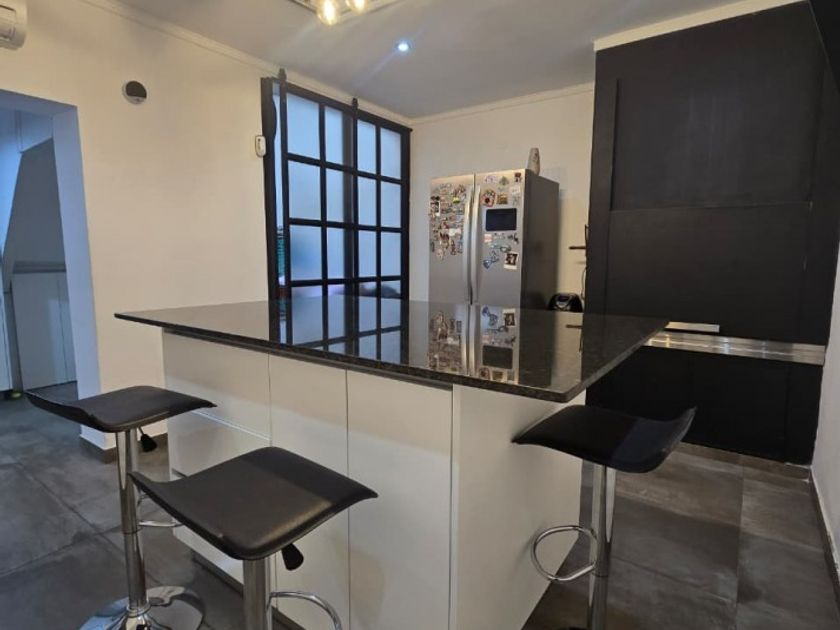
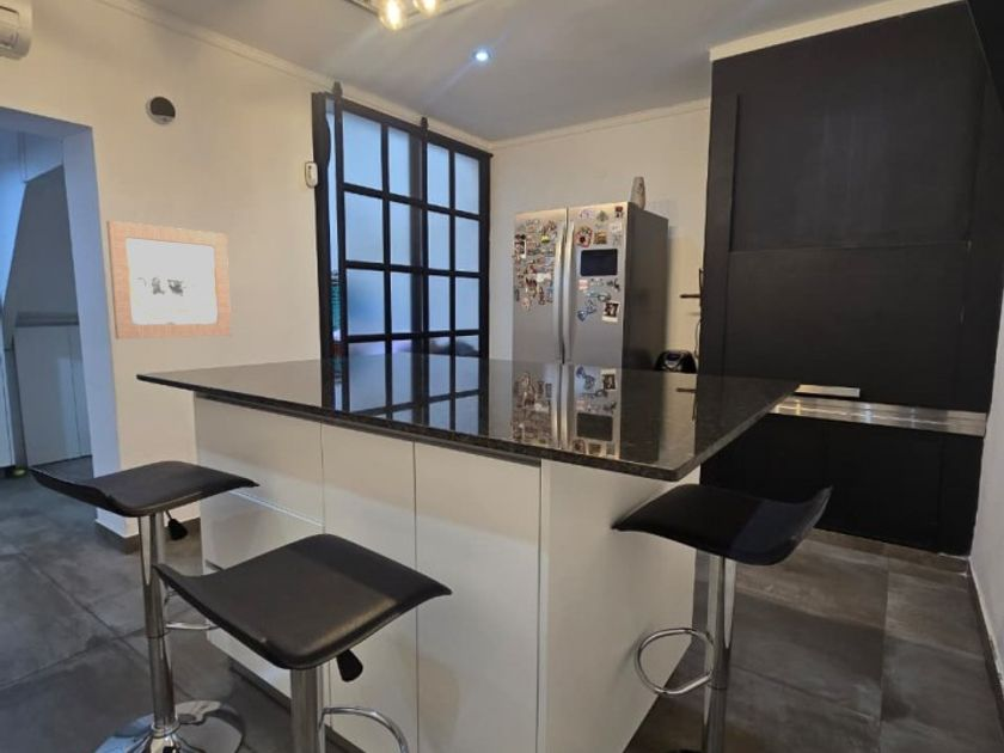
+ wall art [105,220,233,341]
